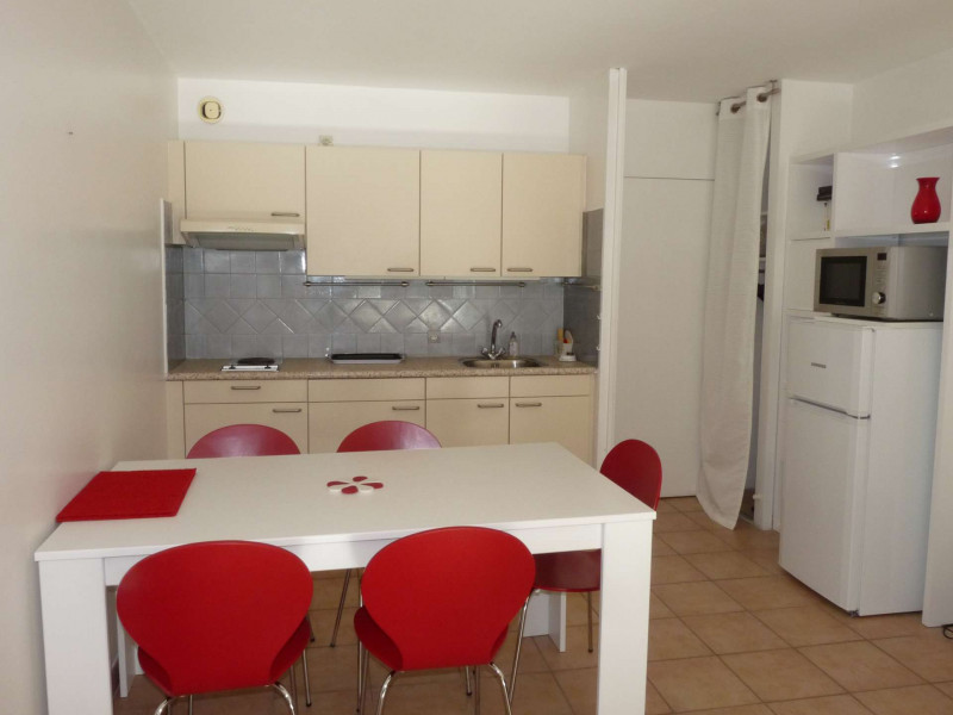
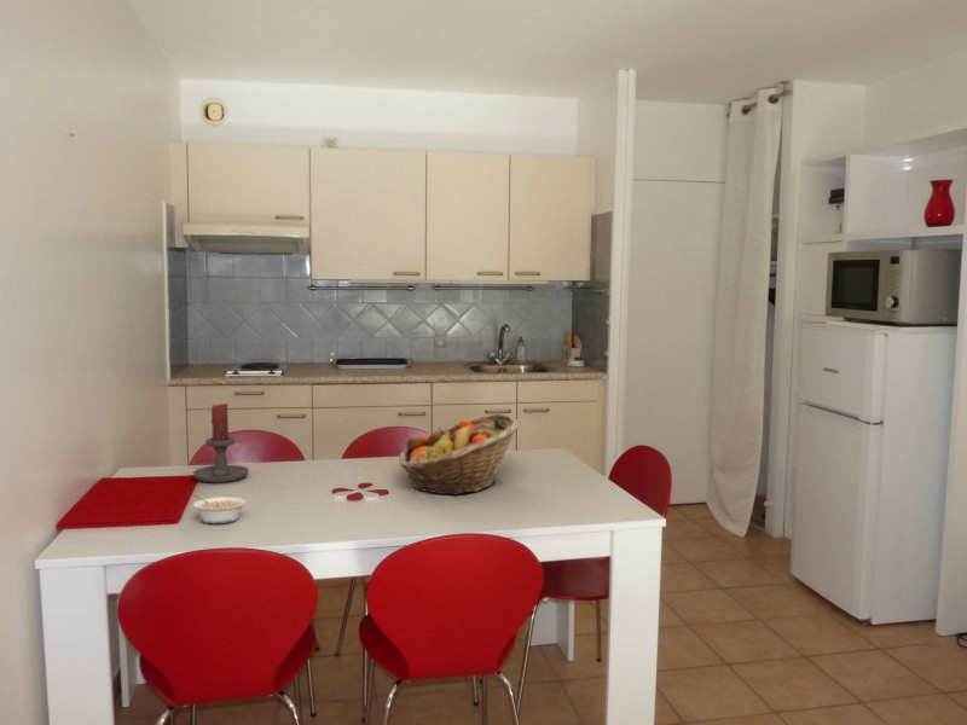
+ fruit basket [398,412,522,497]
+ candle holder [192,402,250,483]
+ legume [192,493,247,526]
